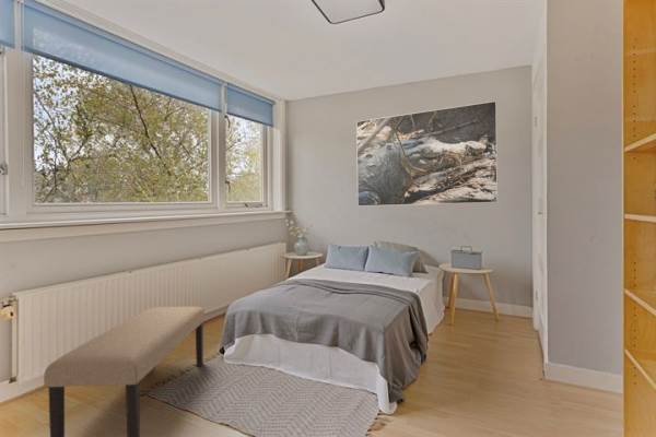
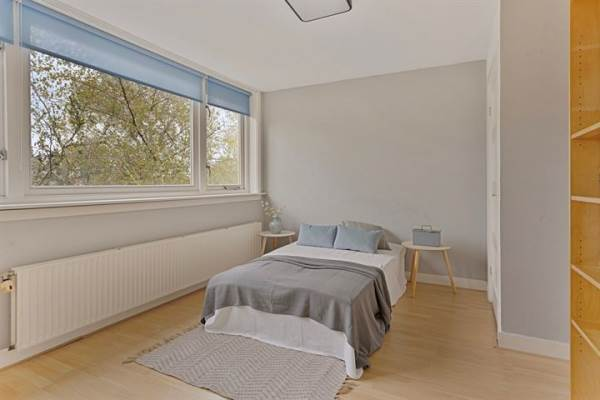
- bench [43,306,206,437]
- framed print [355,101,499,208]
